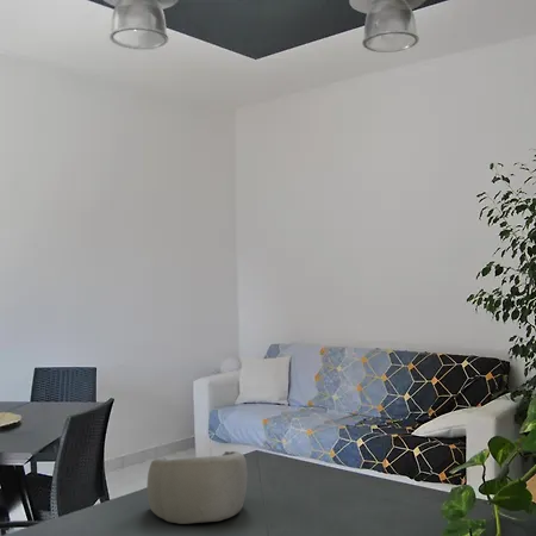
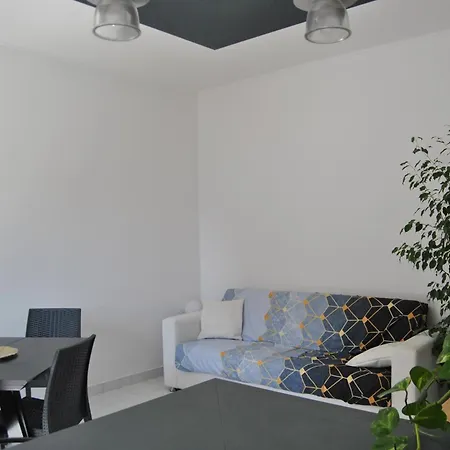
- decorative bowl [147,450,249,525]
